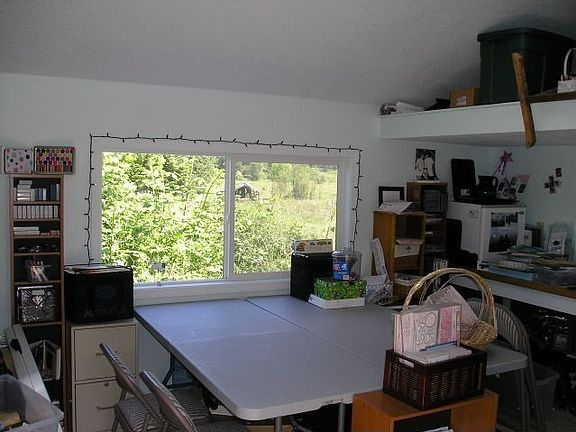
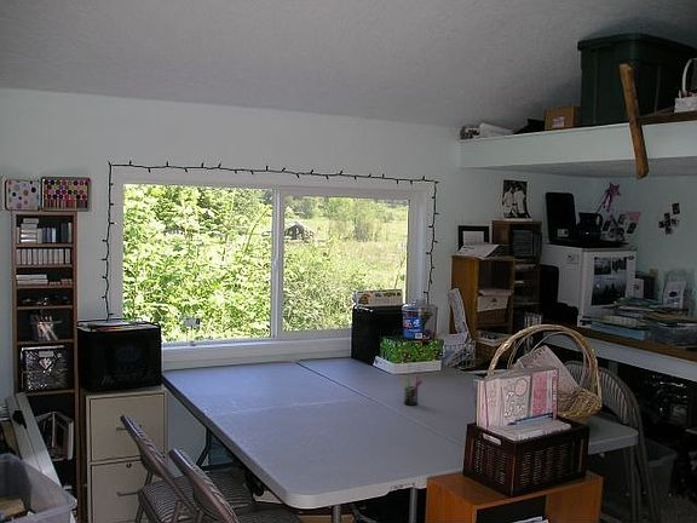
+ pen holder [402,375,424,407]
